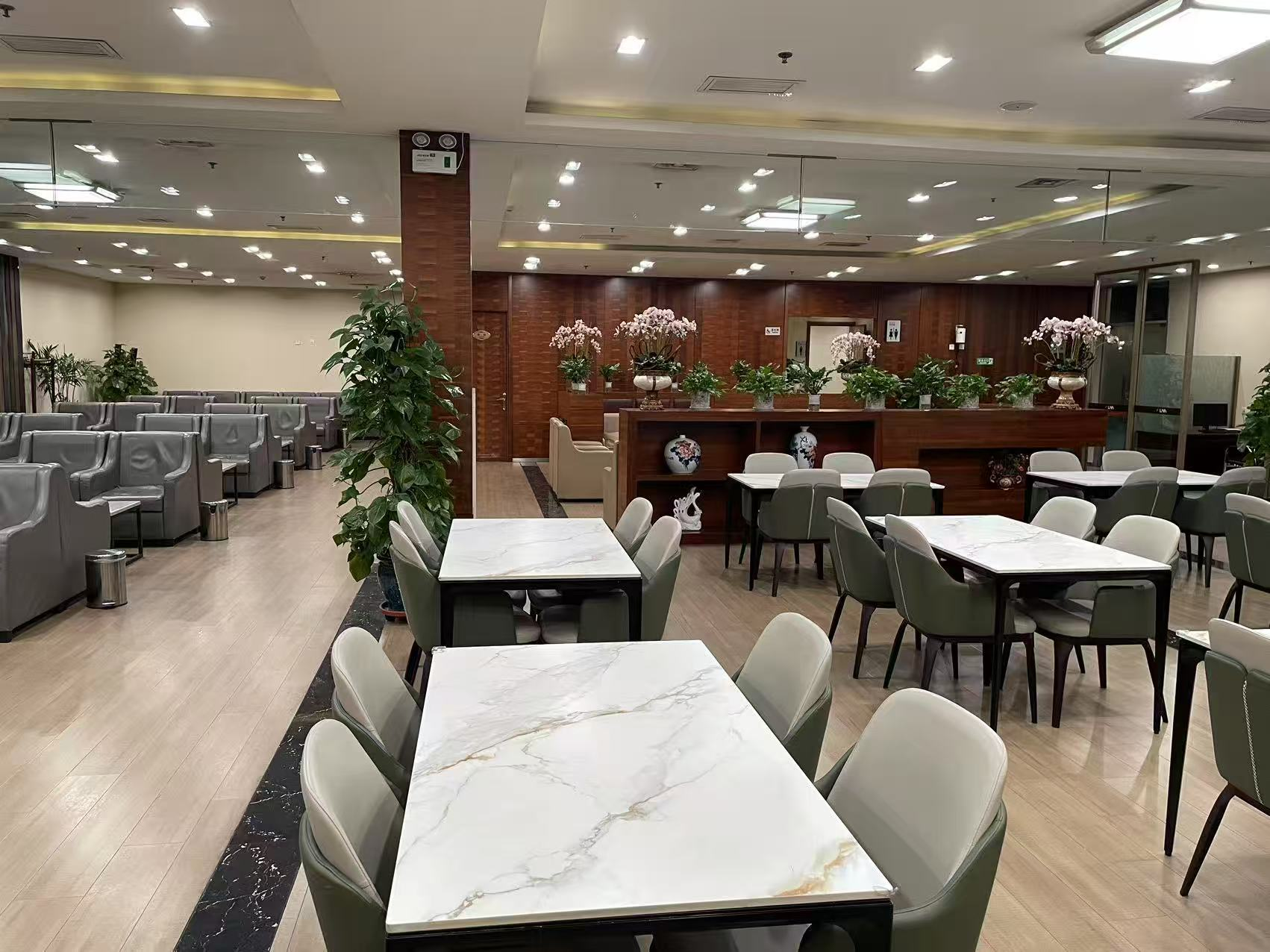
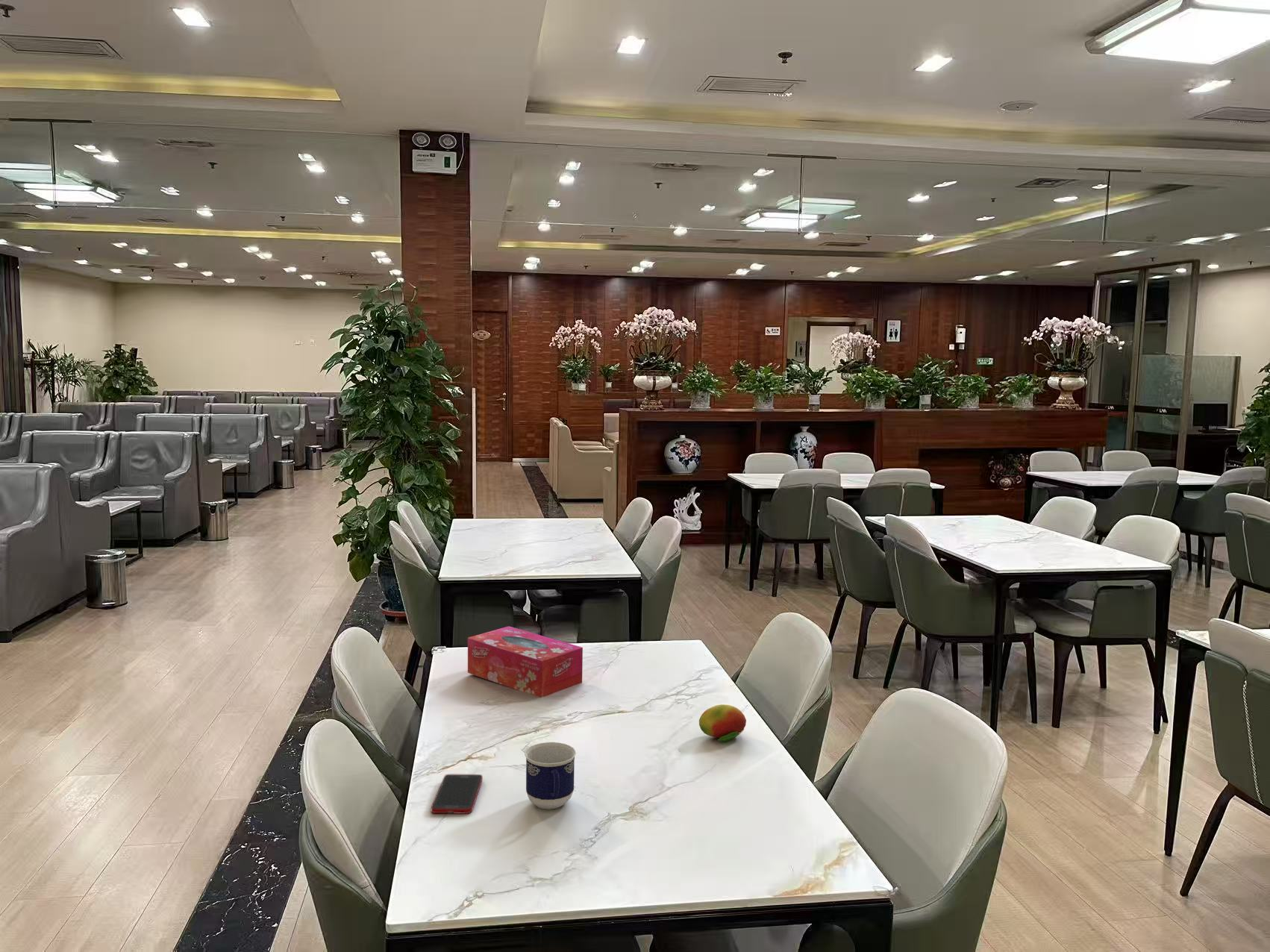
+ cell phone [431,774,484,815]
+ fruit [698,704,747,743]
+ cup [524,742,577,810]
+ tissue box [467,625,584,698]
